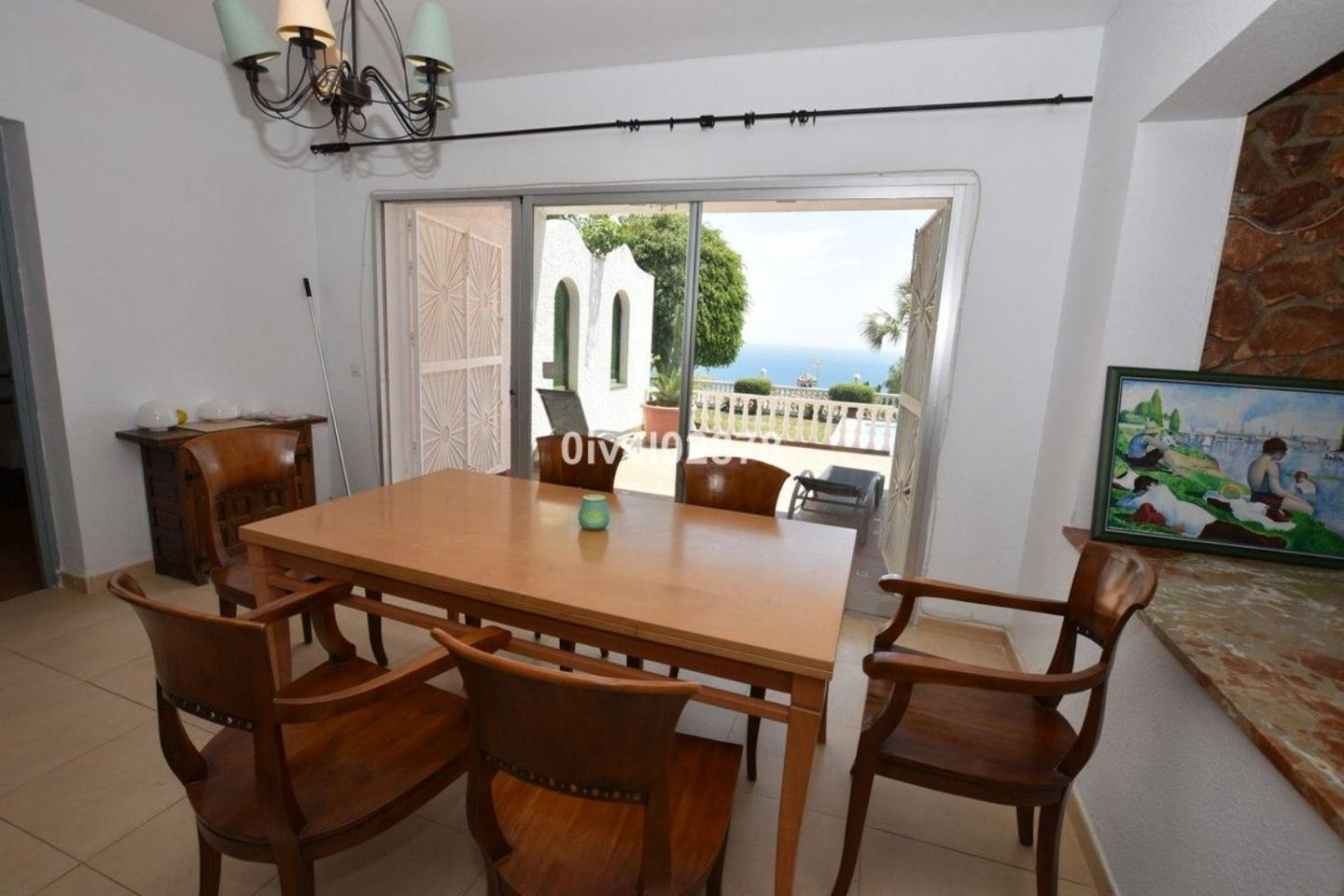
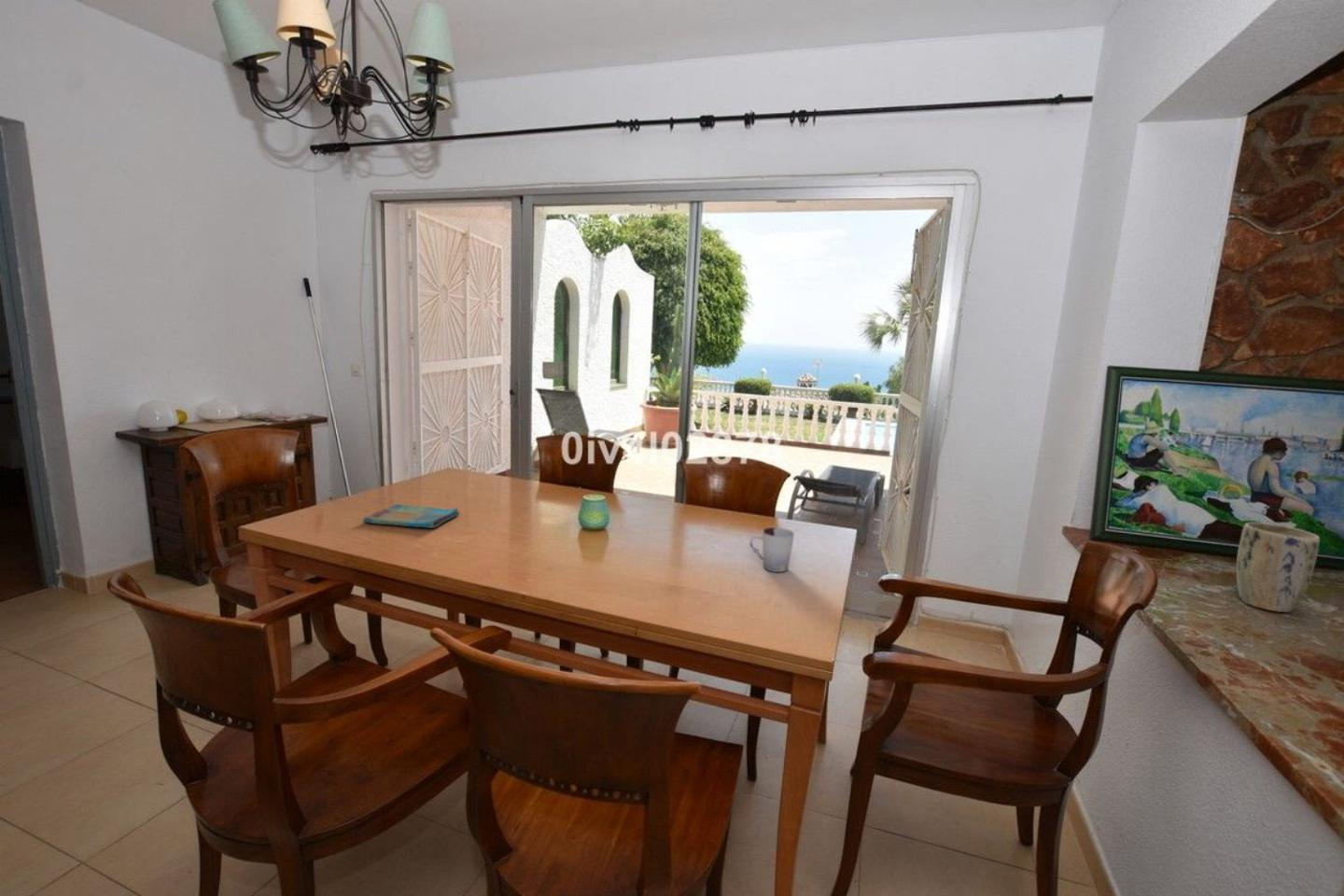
+ dish towel [362,503,461,529]
+ cup [749,526,795,573]
+ plant pot [1235,522,1321,613]
